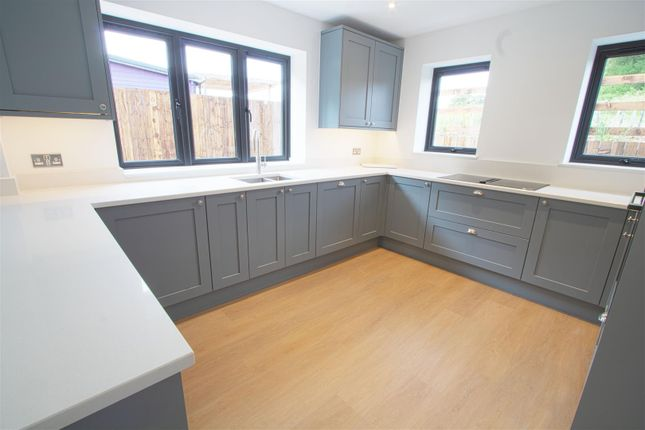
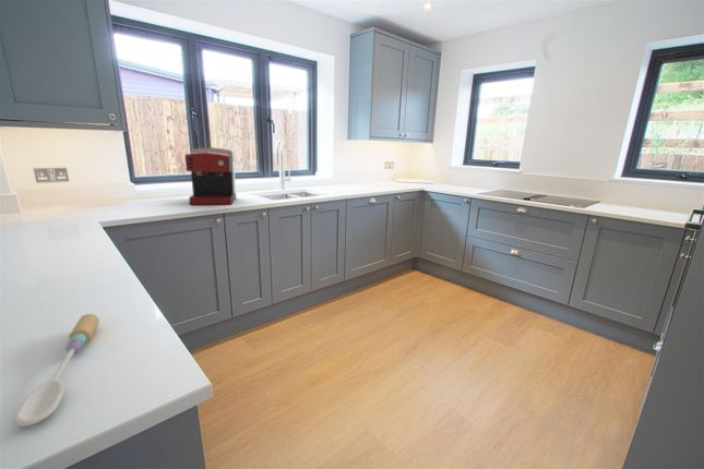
+ spoon [12,313,100,428]
+ coffee maker [184,146,237,205]
